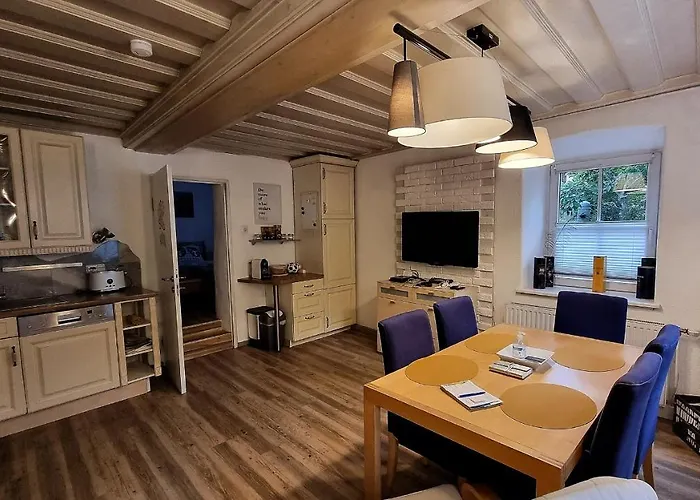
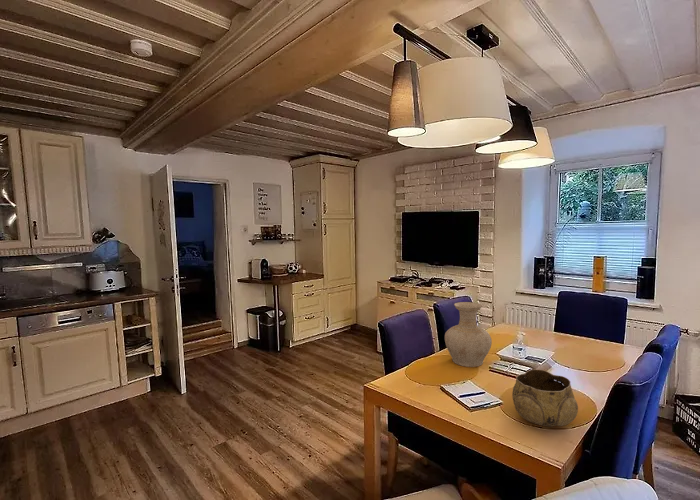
+ decorative bowl [511,368,579,427]
+ vase [444,301,493,368]
